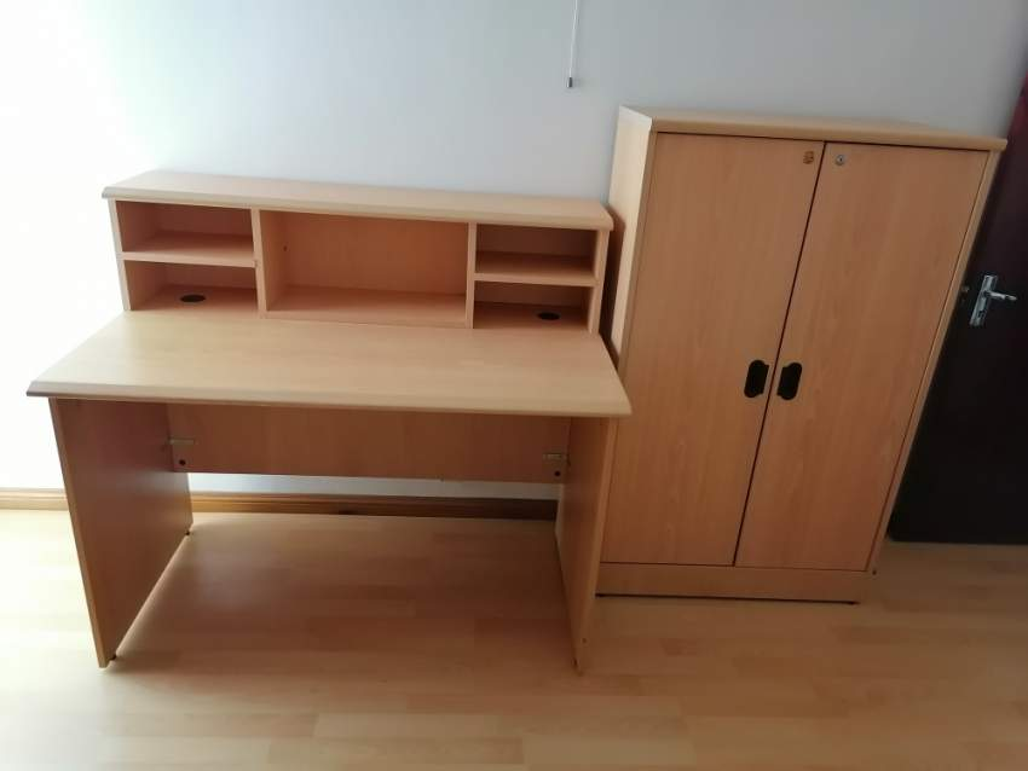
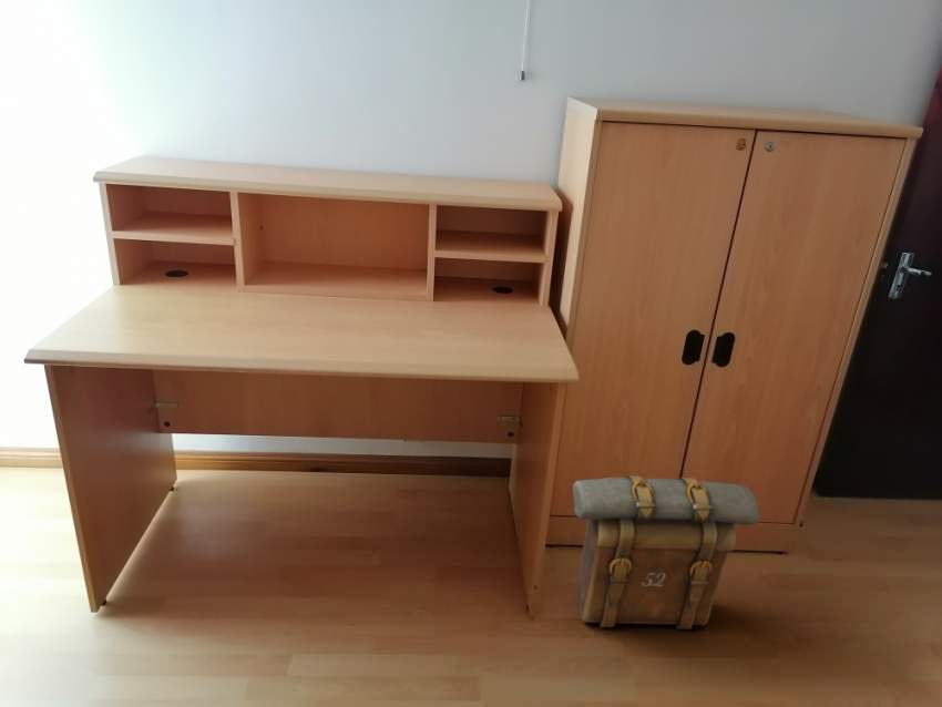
+ backpack [572,474,761,631]
